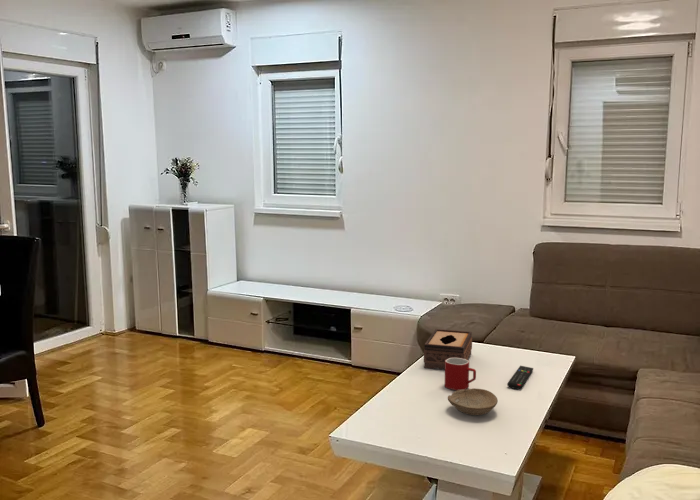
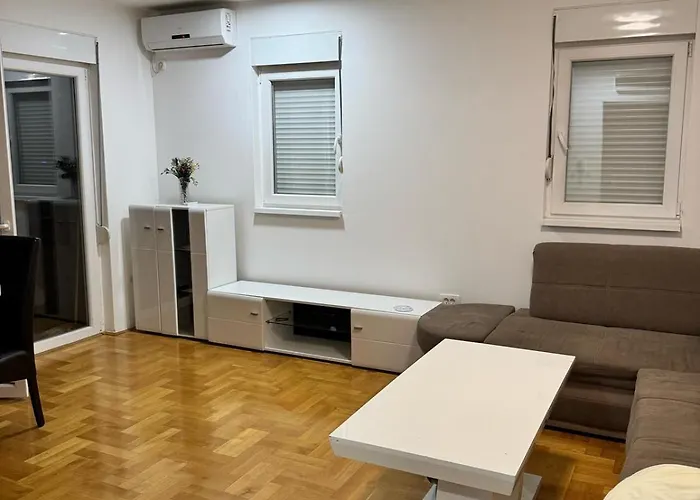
- mug [444,358,477,391]
- bowl [447,387,499,416]
- remote control [506,365,534,390]
- tissue box [423,328,473,370]
